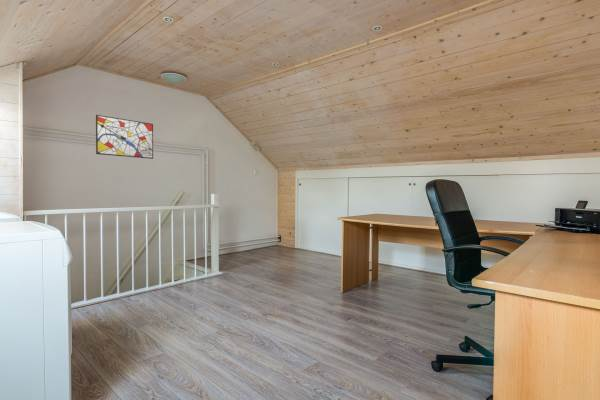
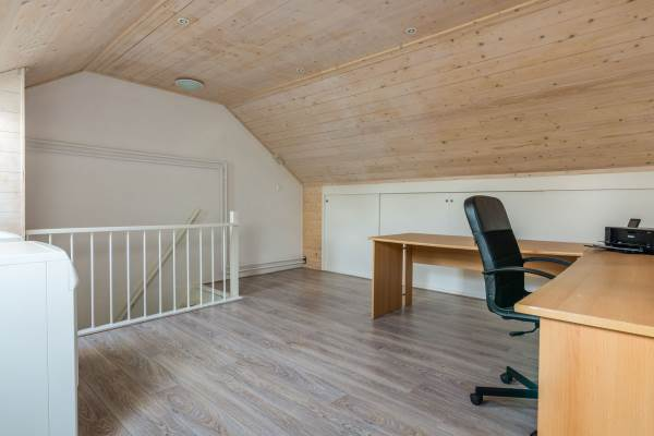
- wall art [95,114,154,160]
